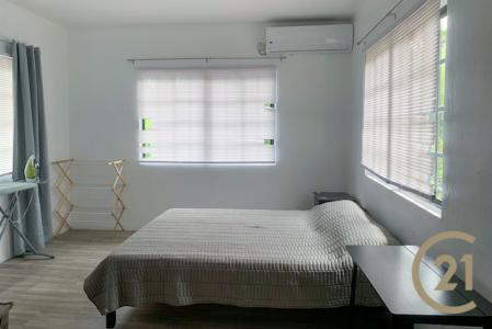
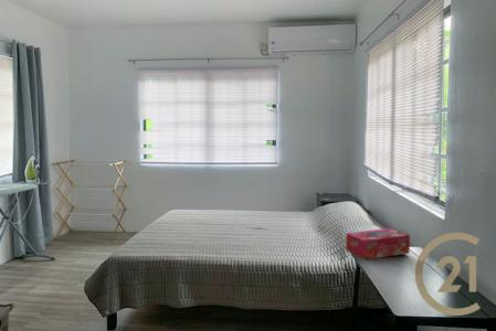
+ tissue box [345,227,411,260]
